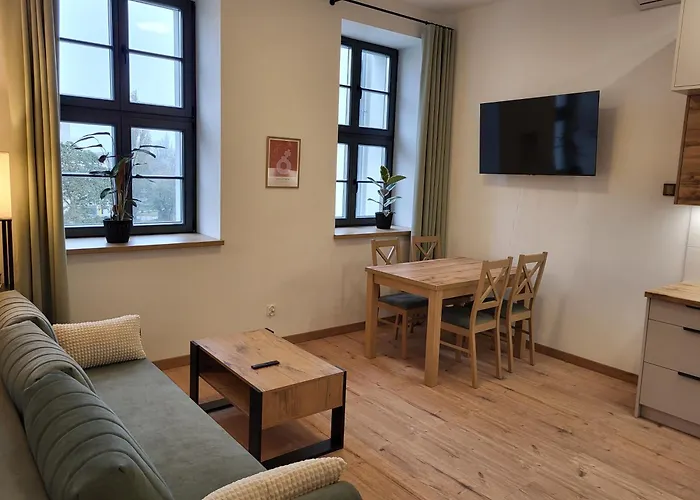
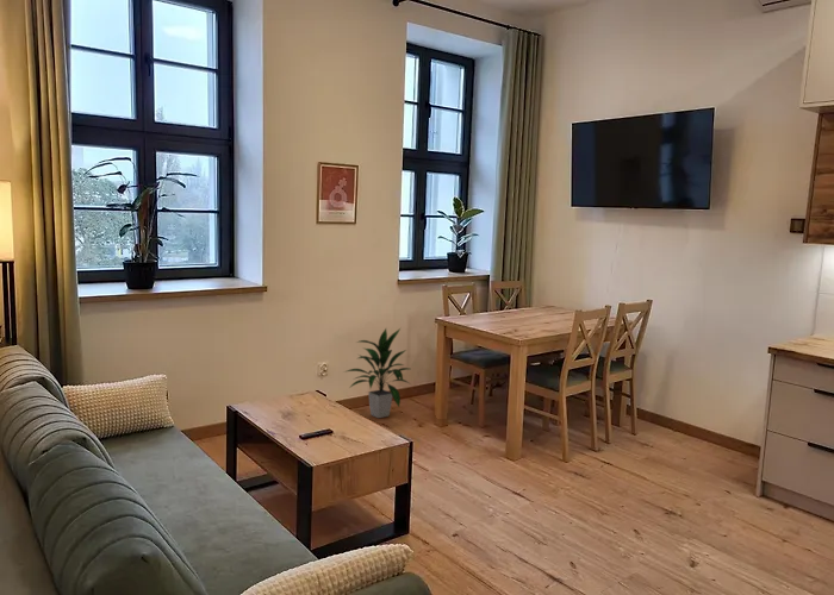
+ indoor plant [343,326,412,419]
